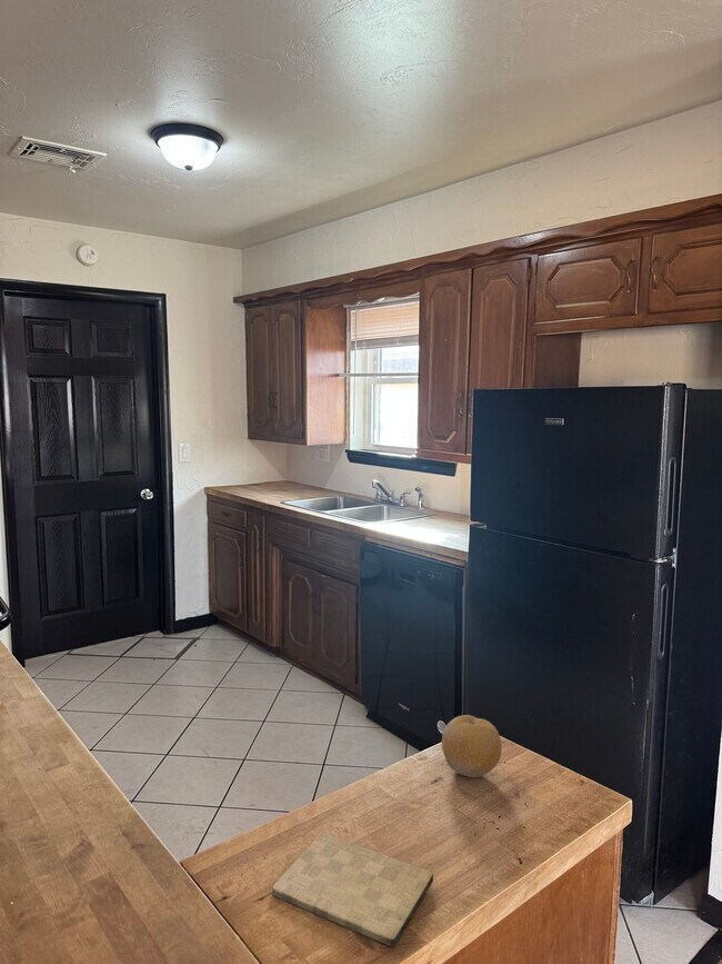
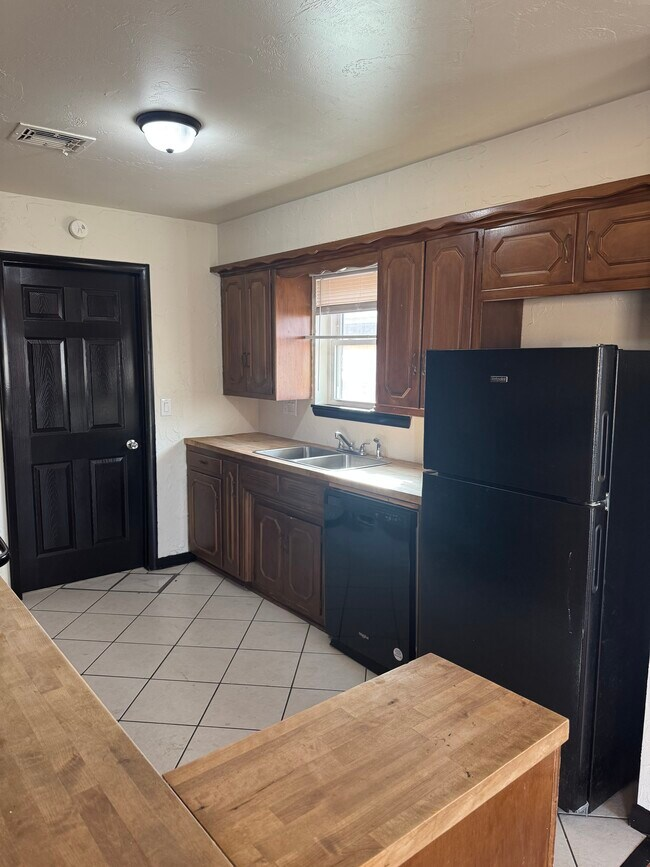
- cutting board [271,832,434,947]
- fruit [441,714,503,778]
